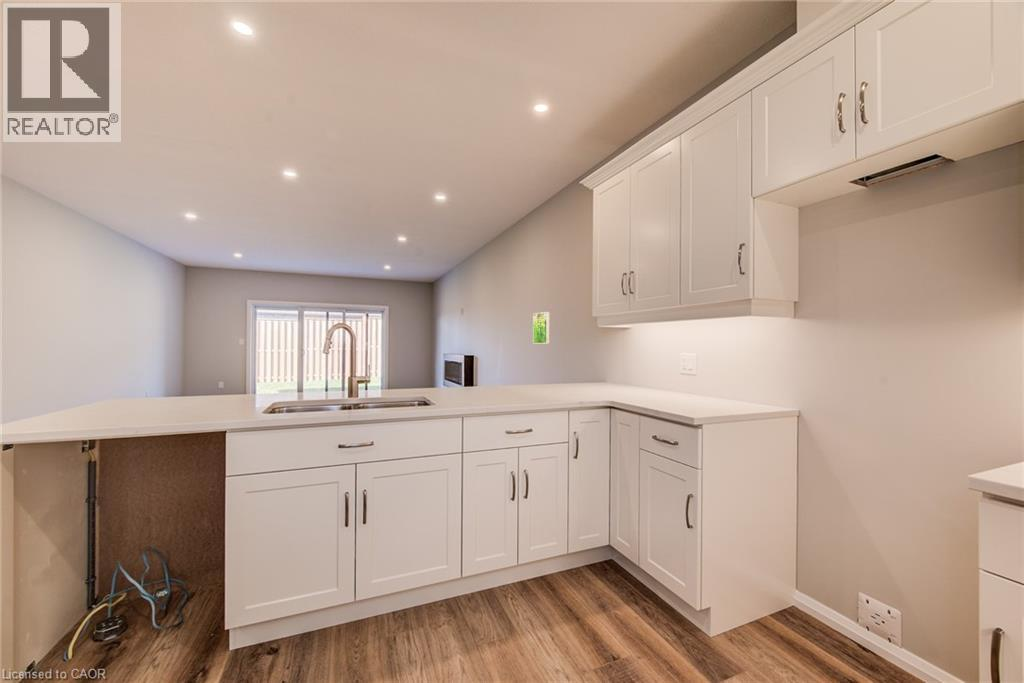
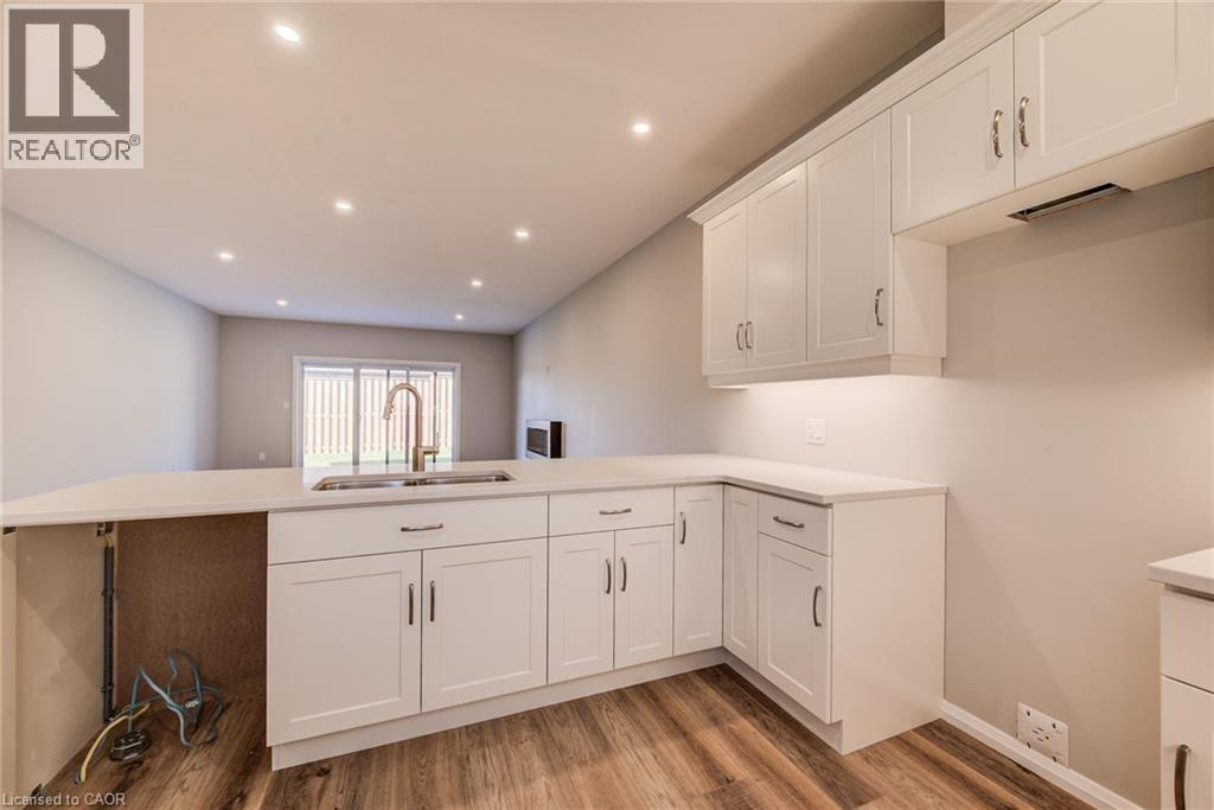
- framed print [532,311,551,345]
